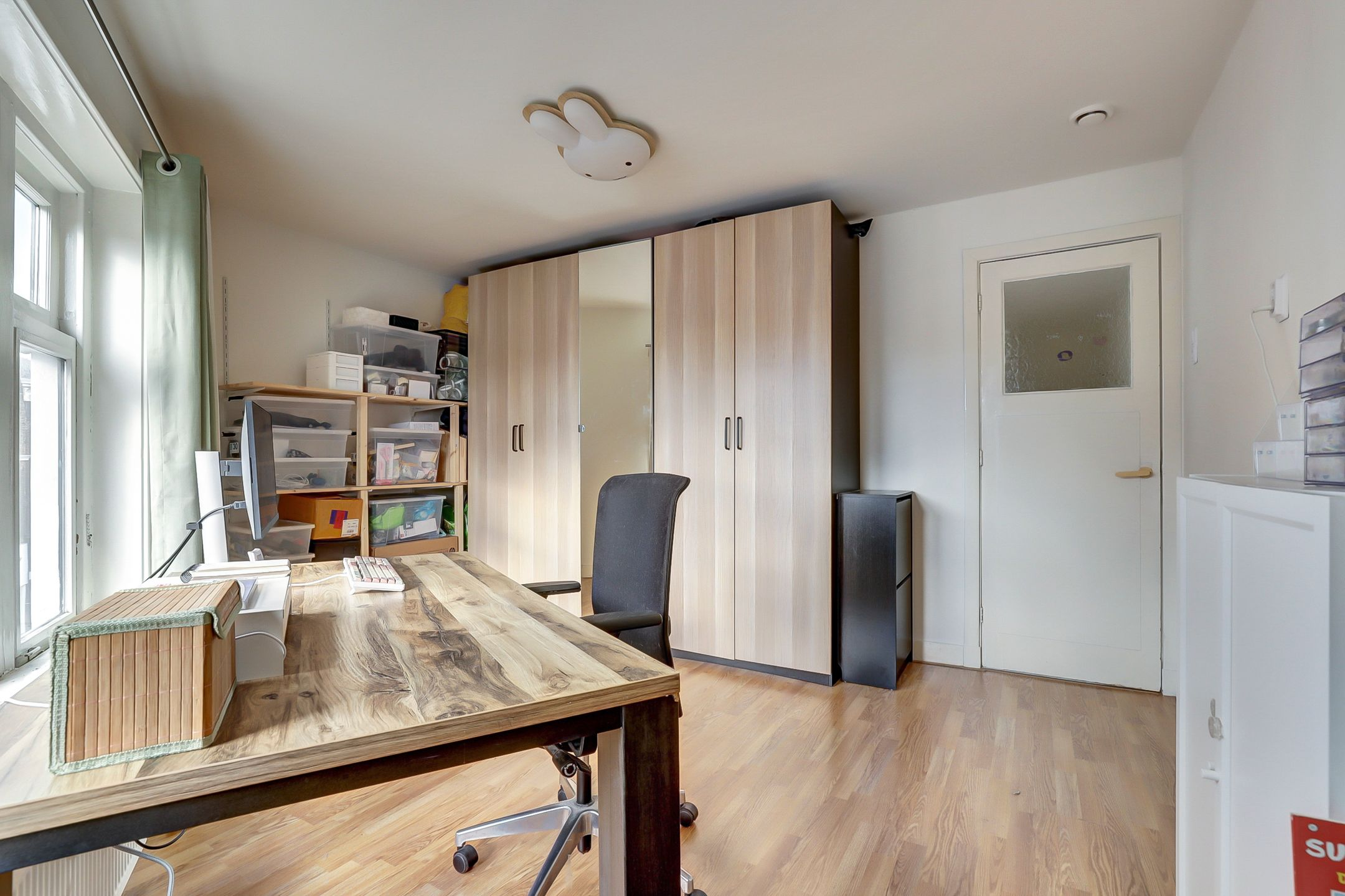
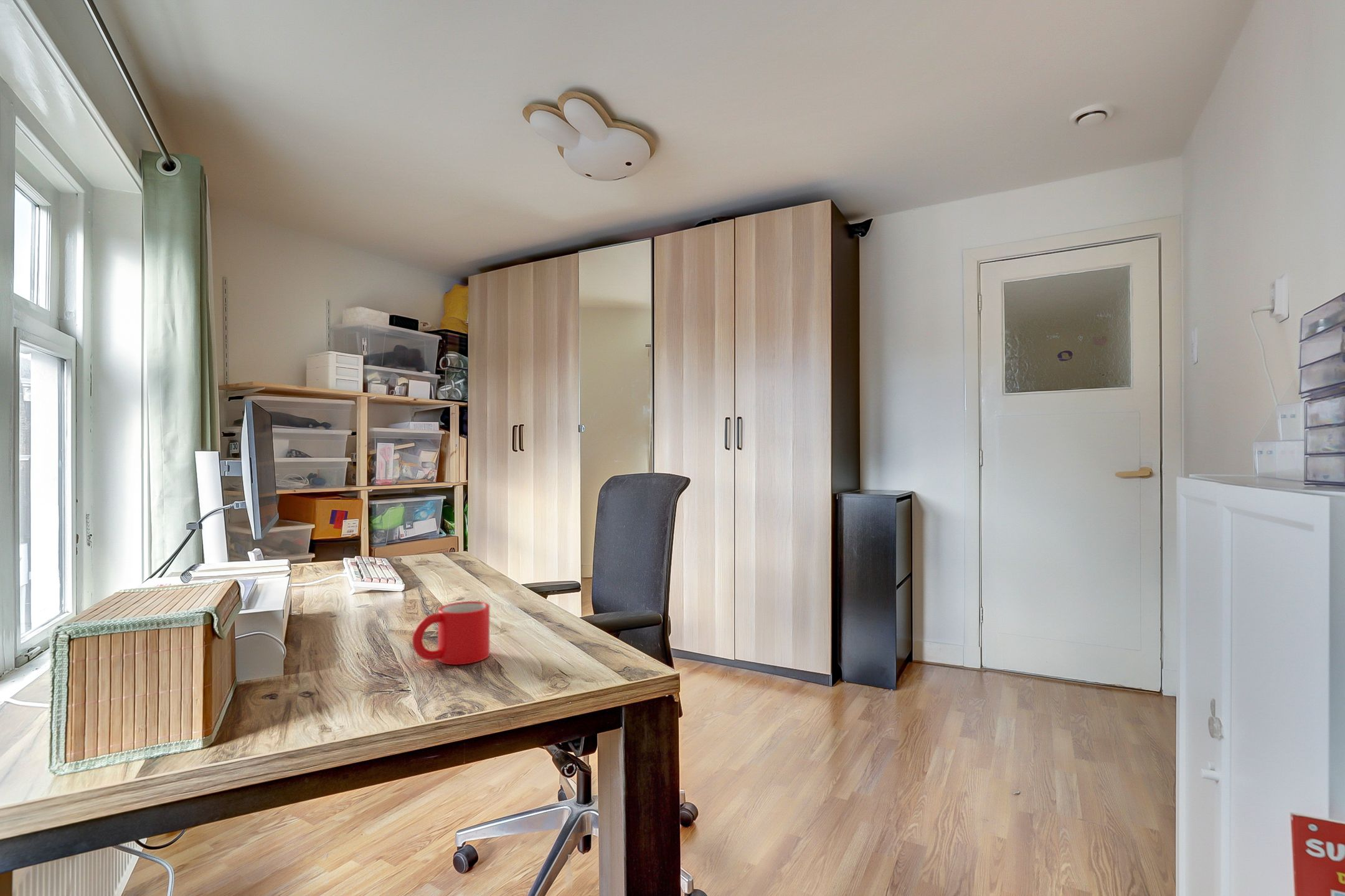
+ mug [412,601,490,666]
